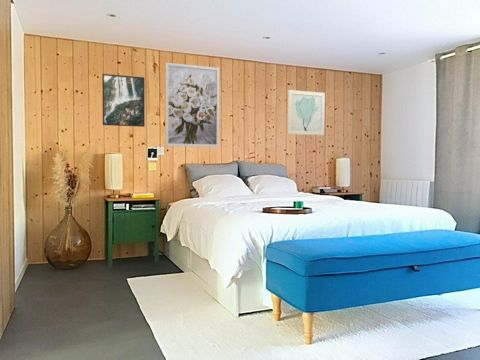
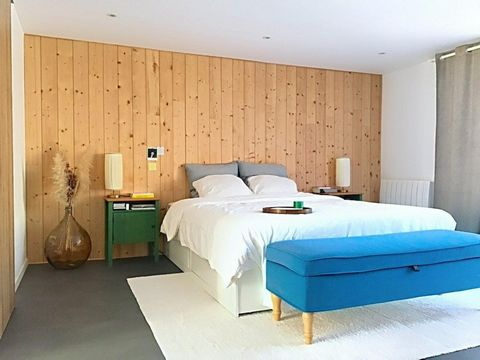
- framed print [101,73,146,128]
- wall art [286,89,326,136]
- wall art [165,62,220,148]
